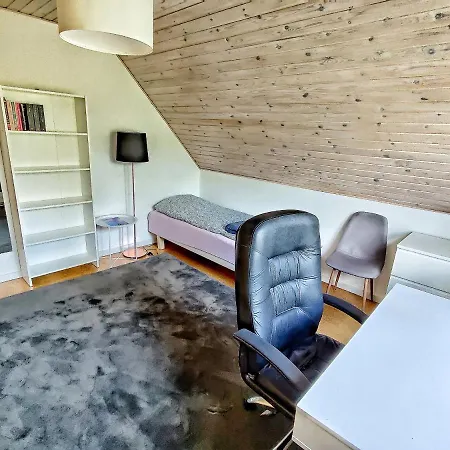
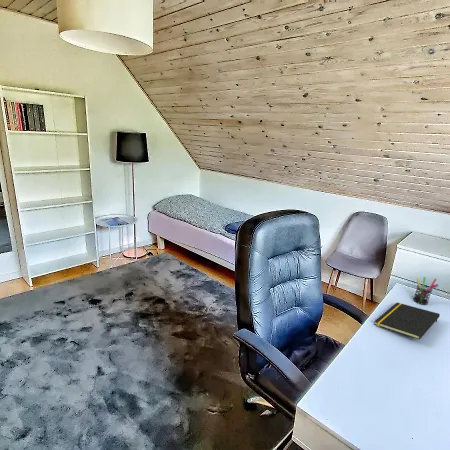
+ notepad [373,302,441,340]
+ pen holder [412,276,439,306]
